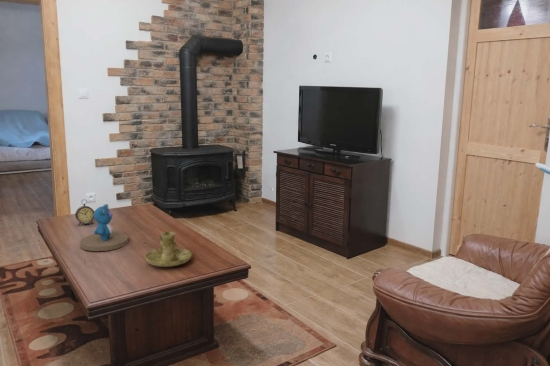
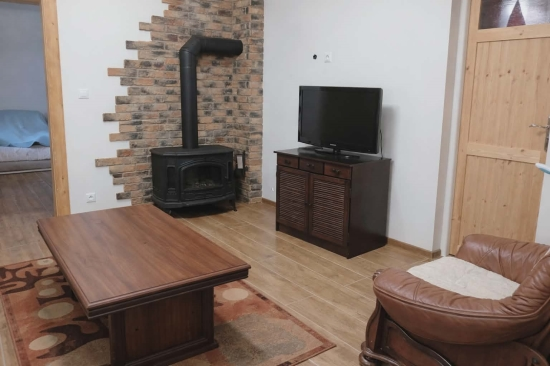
- teddy bear [79,203,129,252]
- alarm clock [74,198,95,227]
- candle holder [144,231,193,268]
